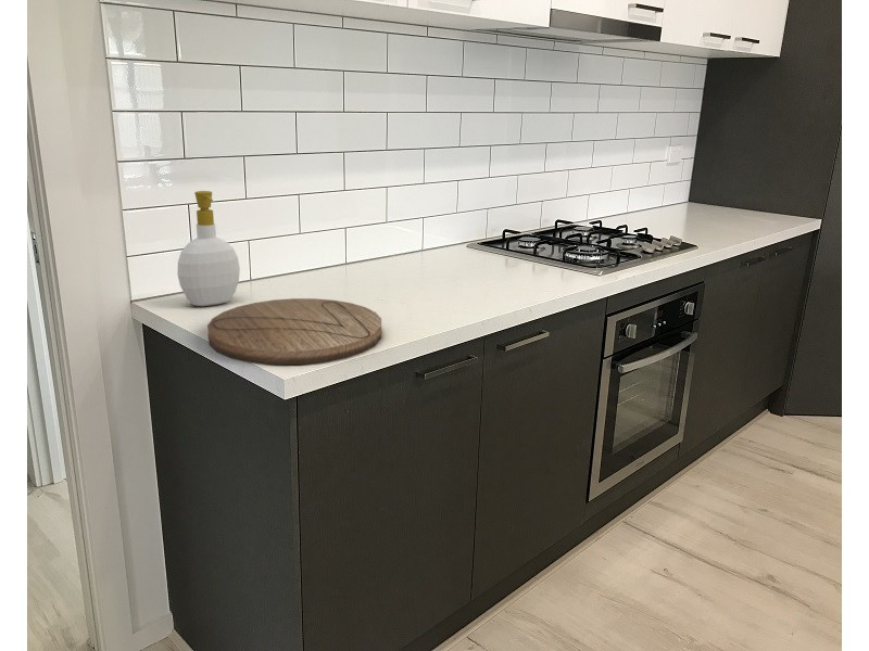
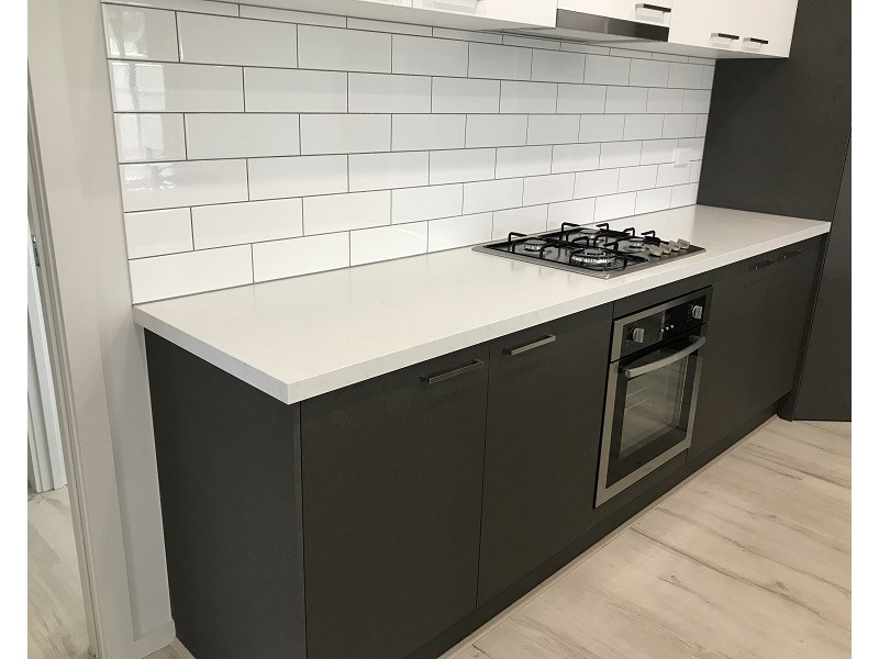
- cutting board [206,297,382,366]
- soap bottle [176,190,241,307]
